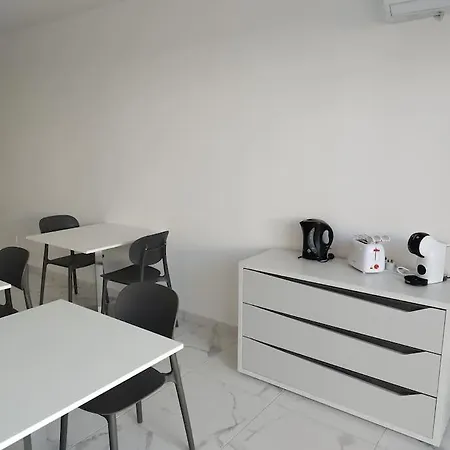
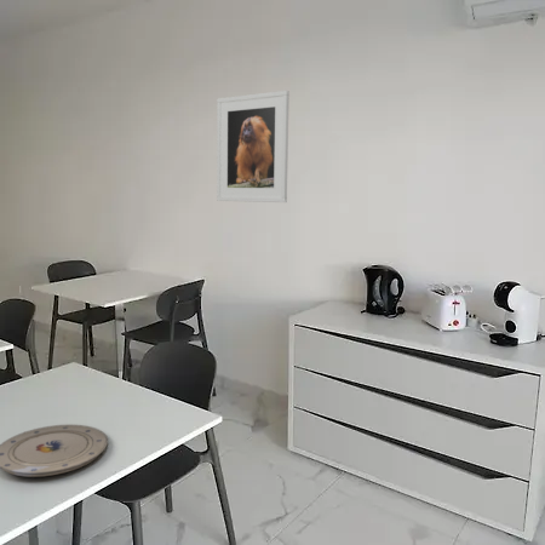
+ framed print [216,90,291,203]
+ plate [0,423,109,478]
